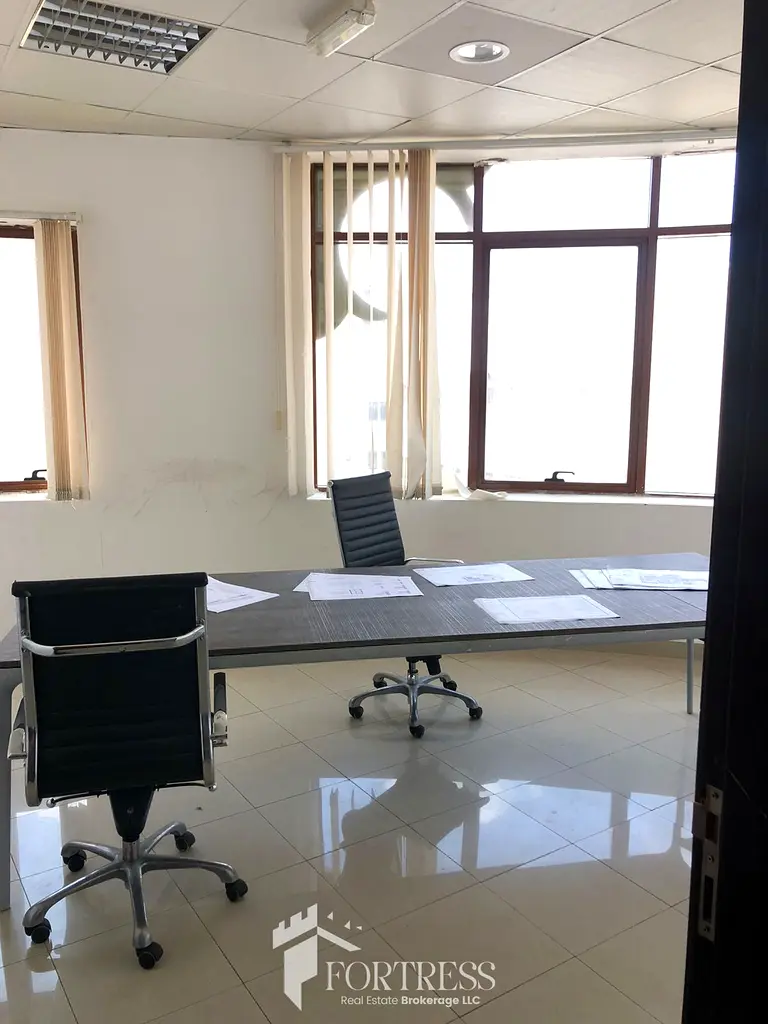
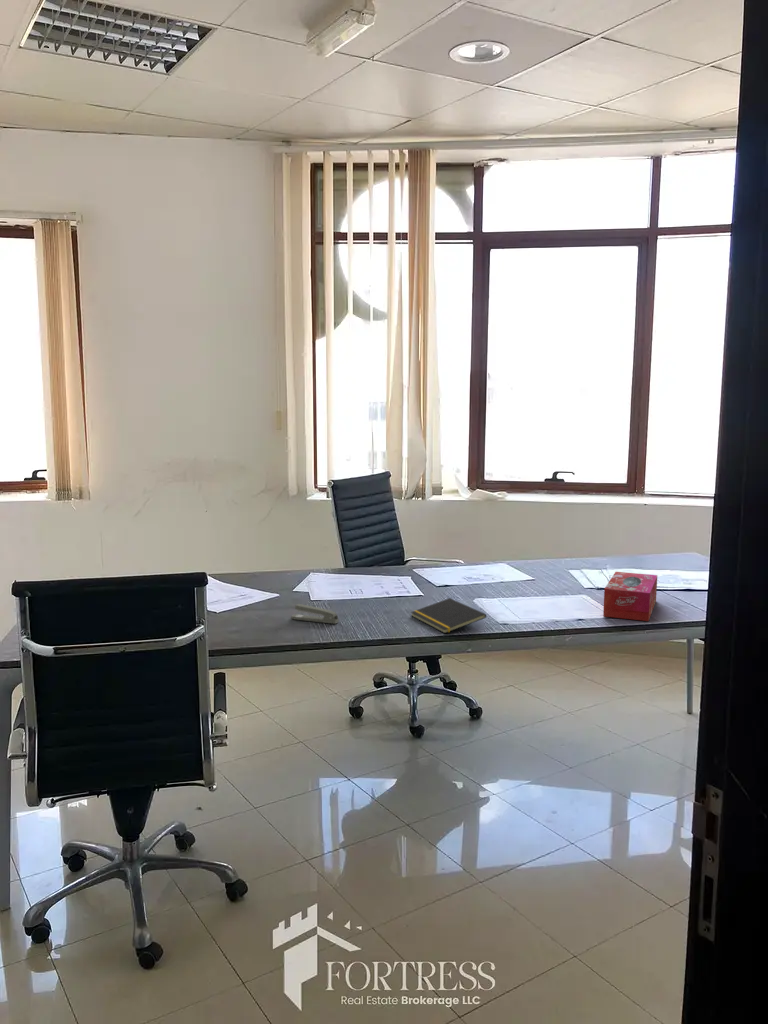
+ notepad [410,597,487,634]
+ stapler [290,603,340,625]
+ tissue box [602,571,658,622]
